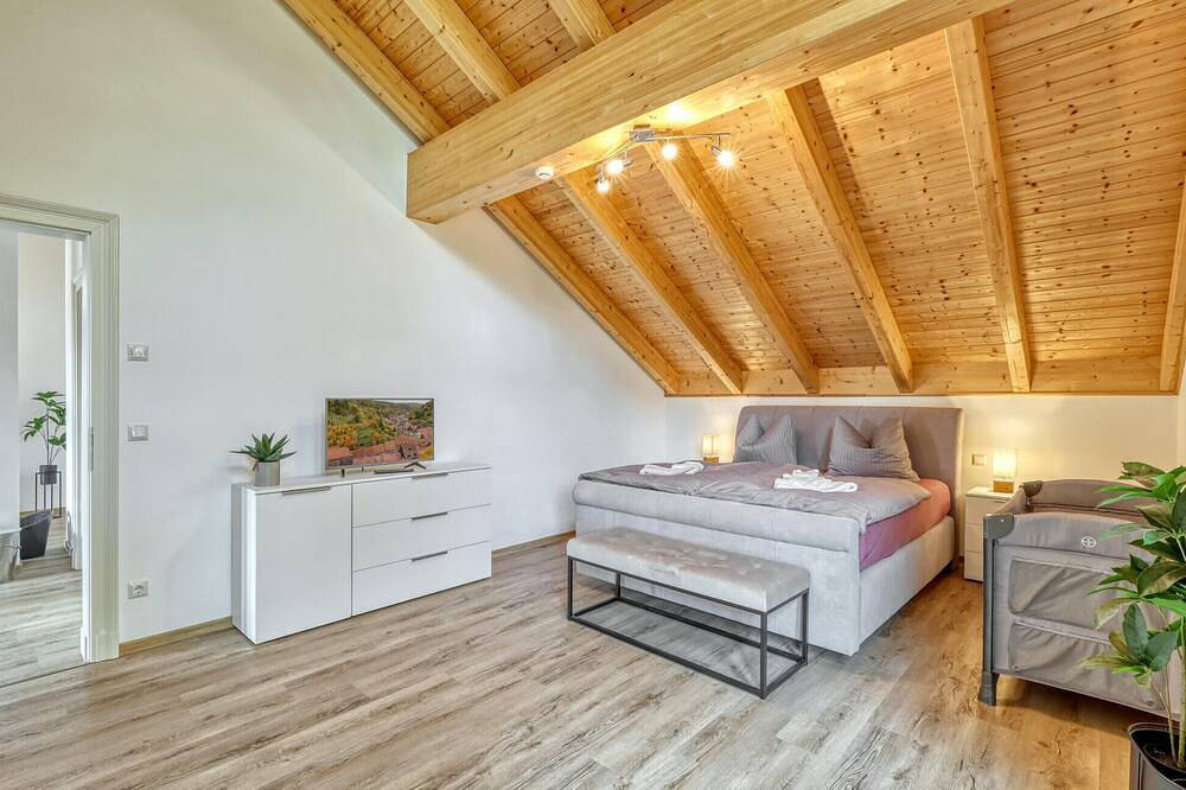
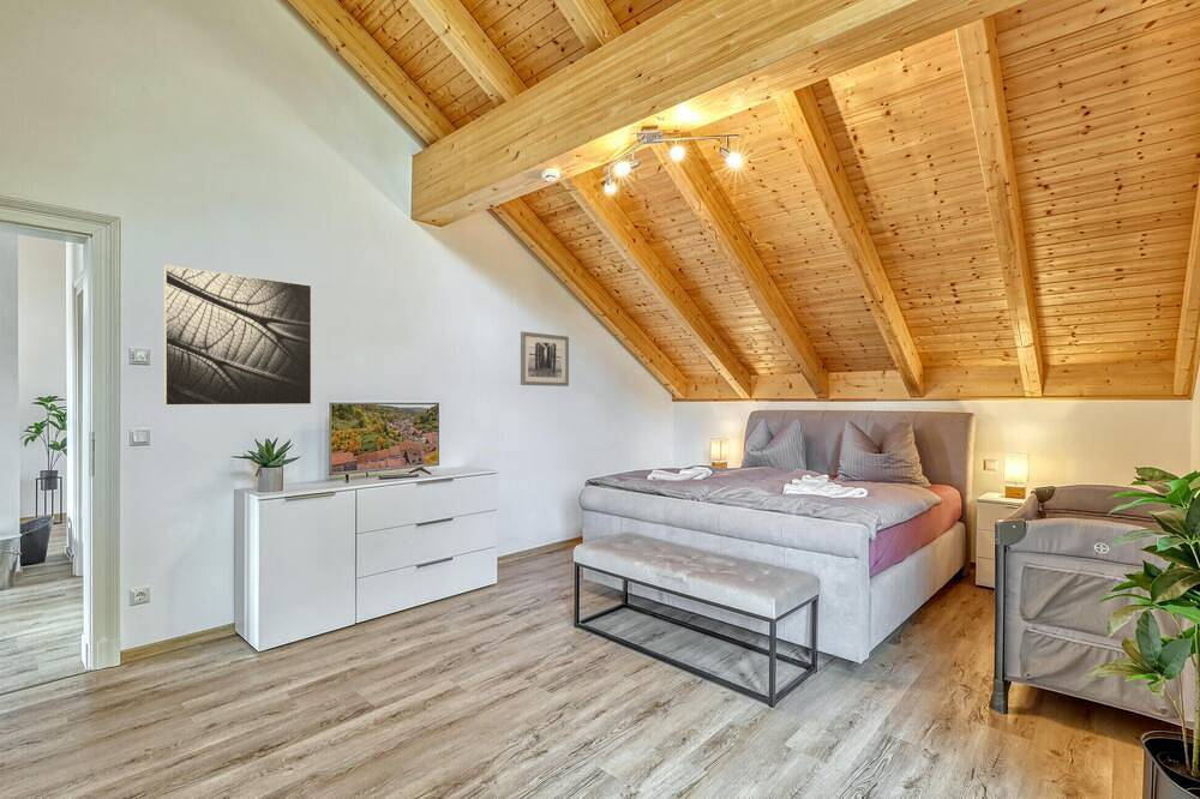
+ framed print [163,264,313,407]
+ wall art [520,330,570,388]
